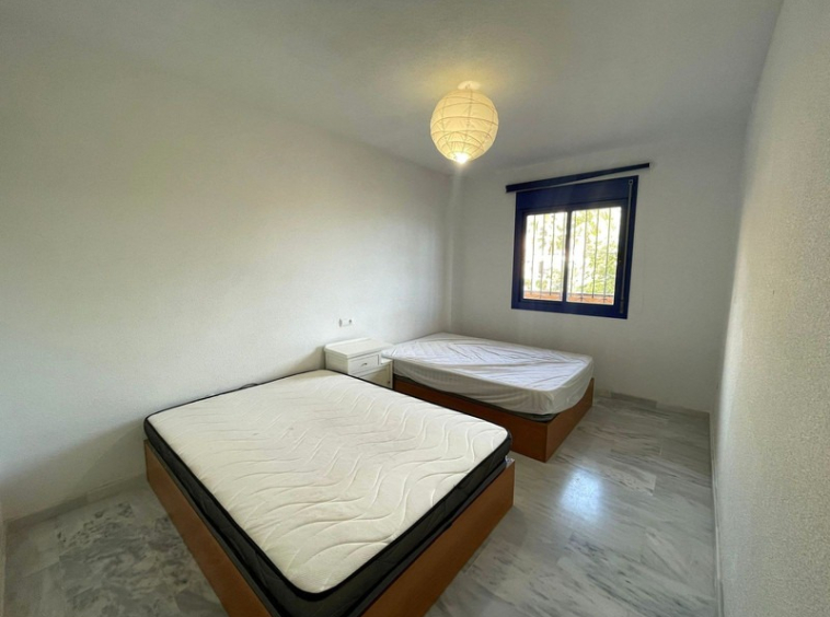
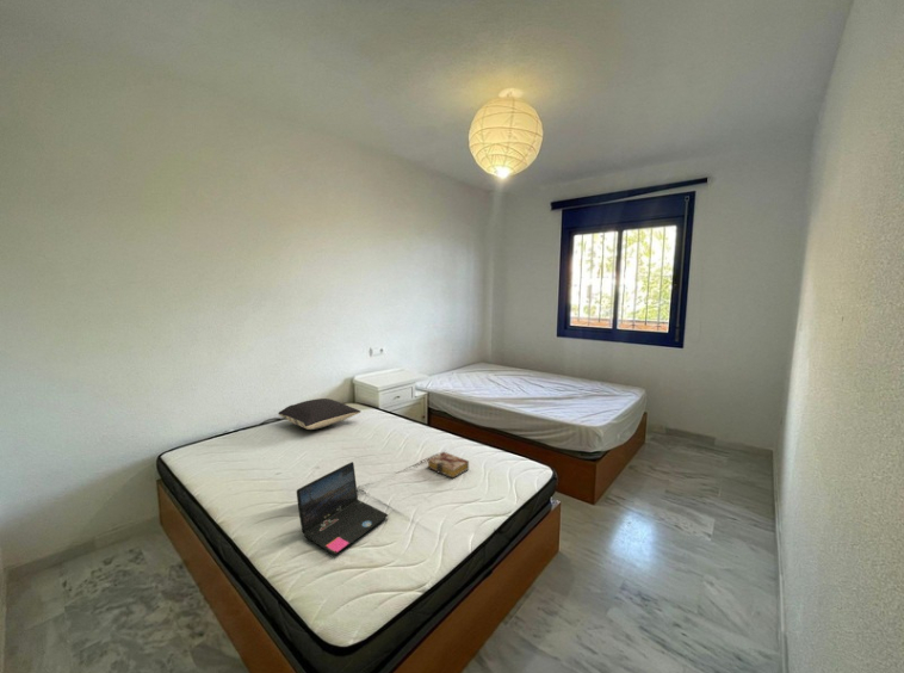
+ pillow [277,397,363,431]
+ laptop [296,461,390,556]
+ book [426,451,470,480]
